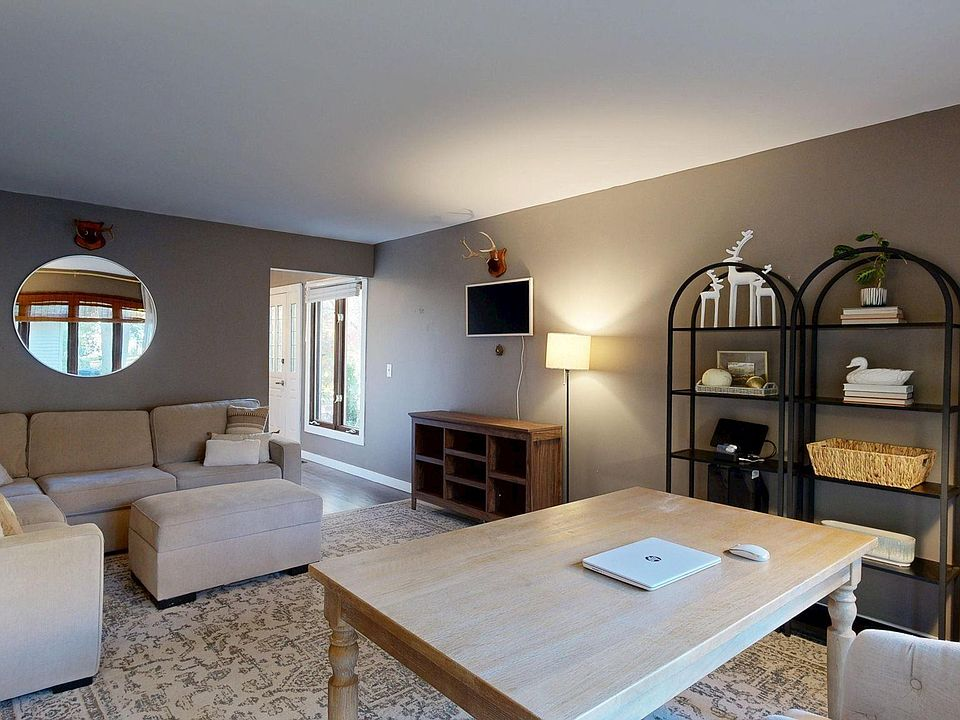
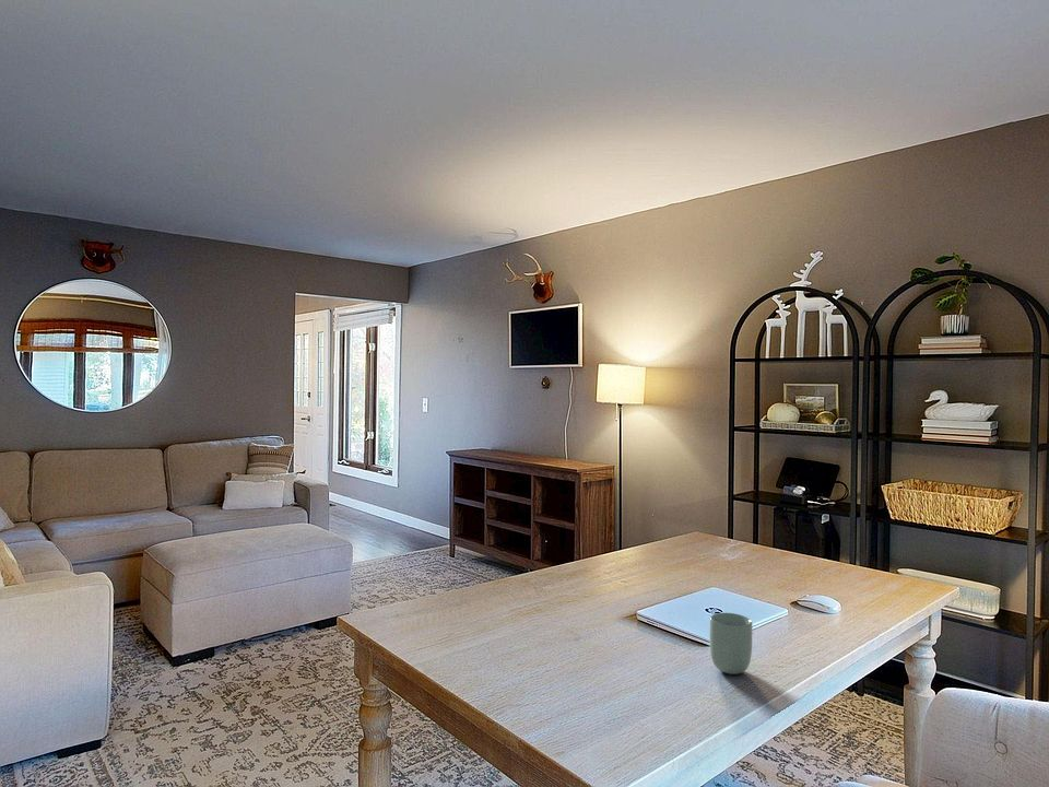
+ cup [709,612,754,676]
